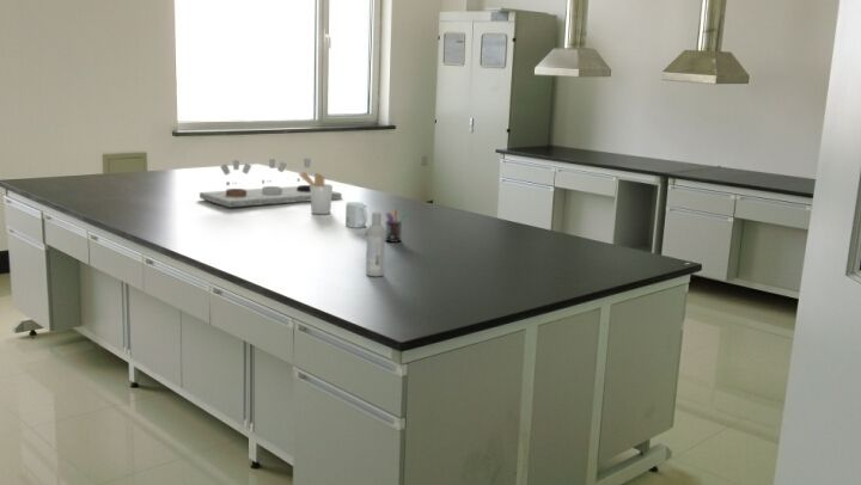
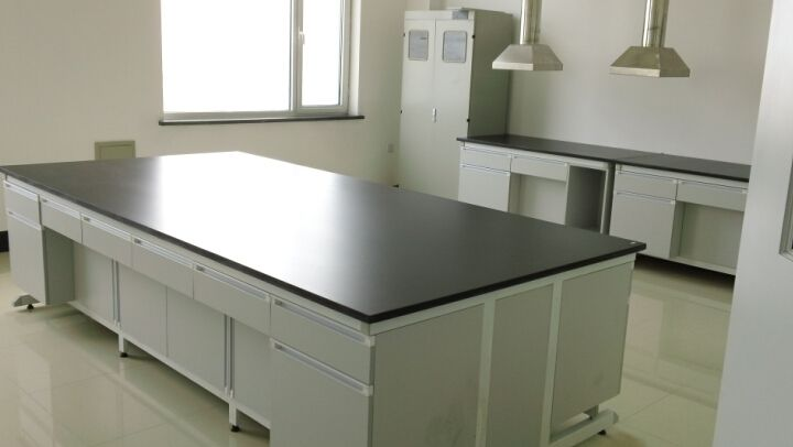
- bottle [365,211,386,277]
- pen holder [385,208,408,244]
- laboratory equipment [199,156,343,208]
- utensil holder [297,171,334,215]
- mug [344,201,368,228]
